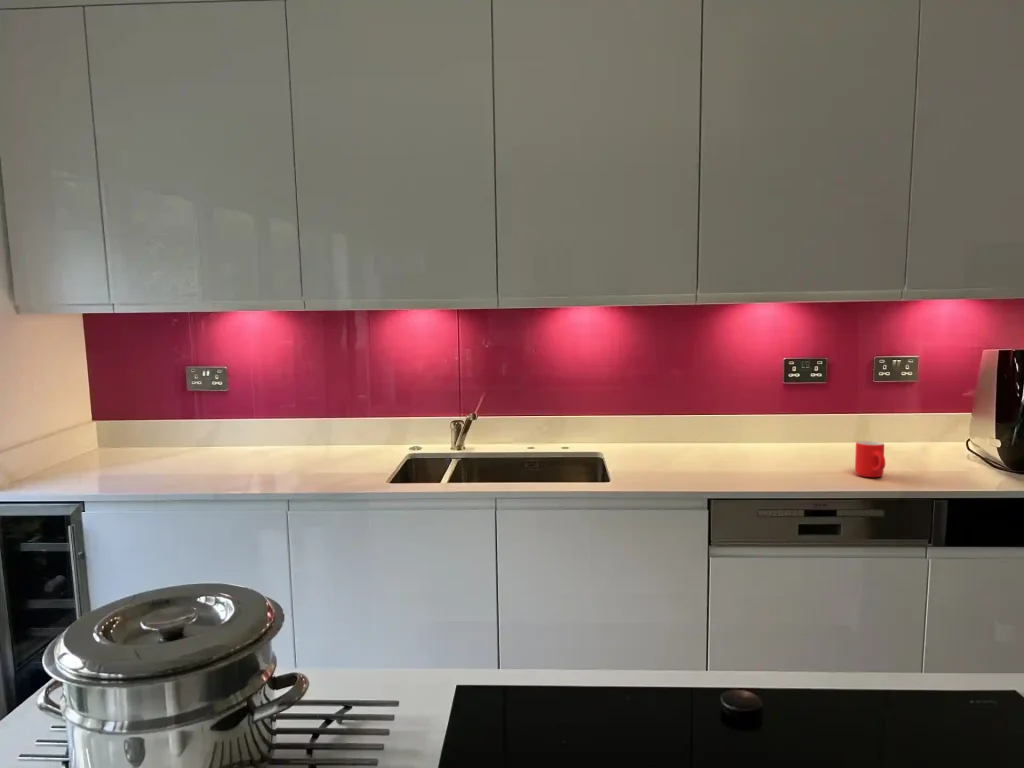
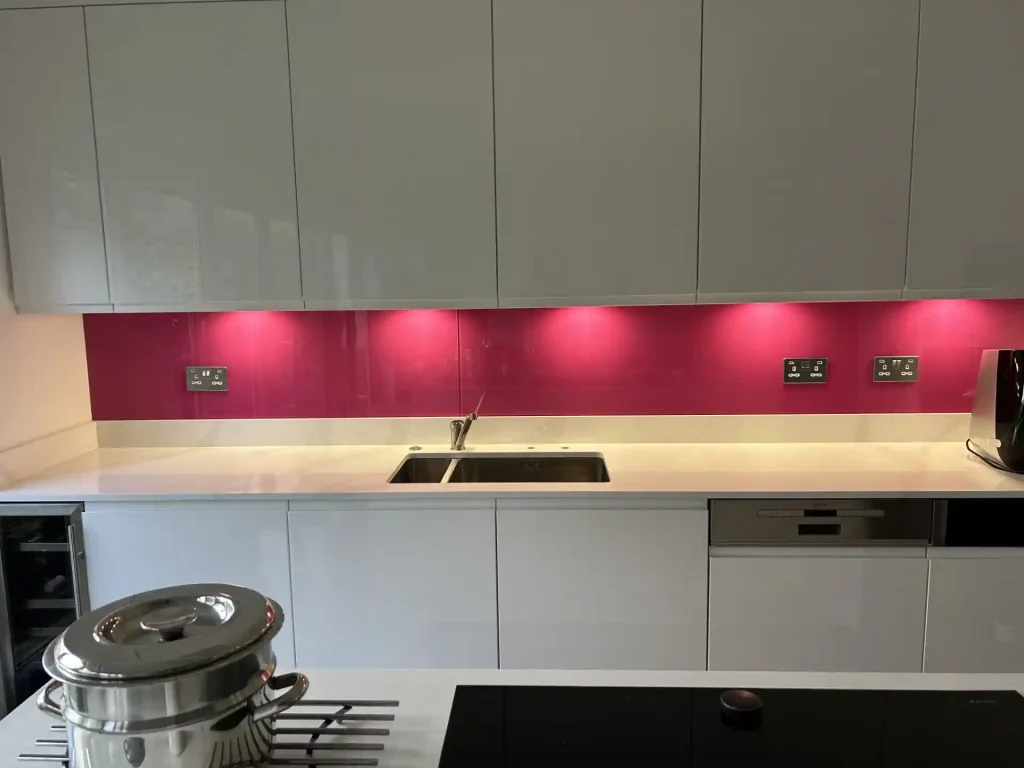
- mug [854,440,886,478]
